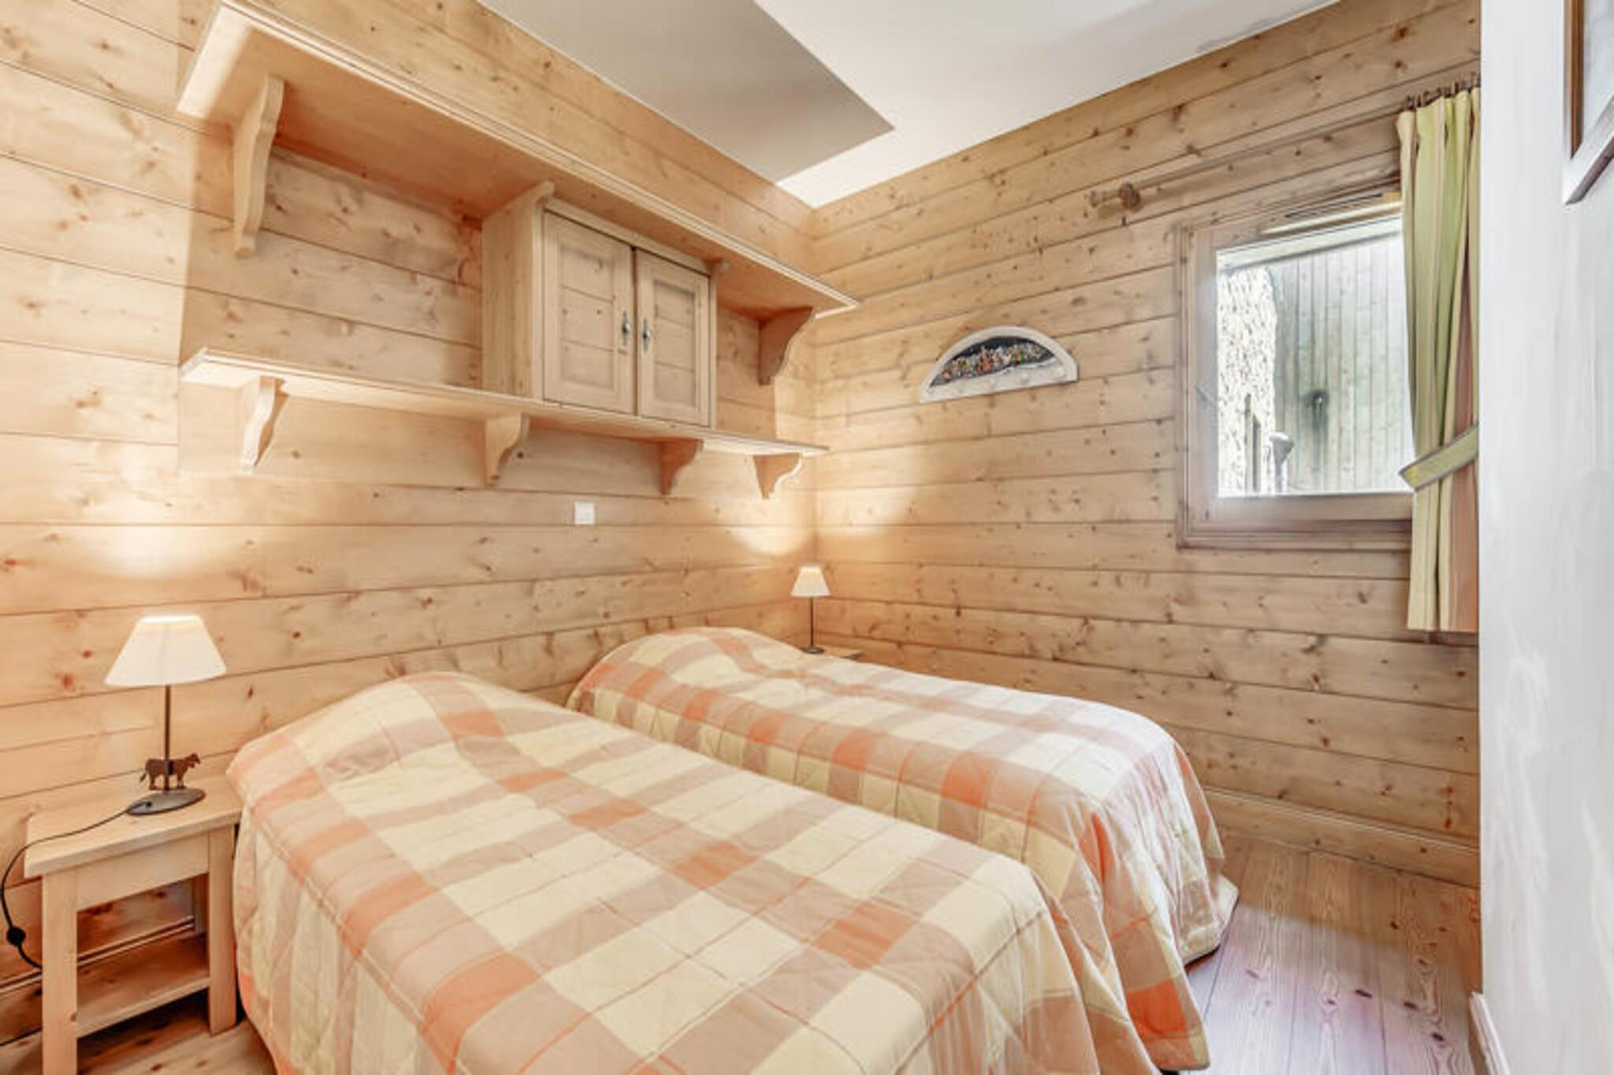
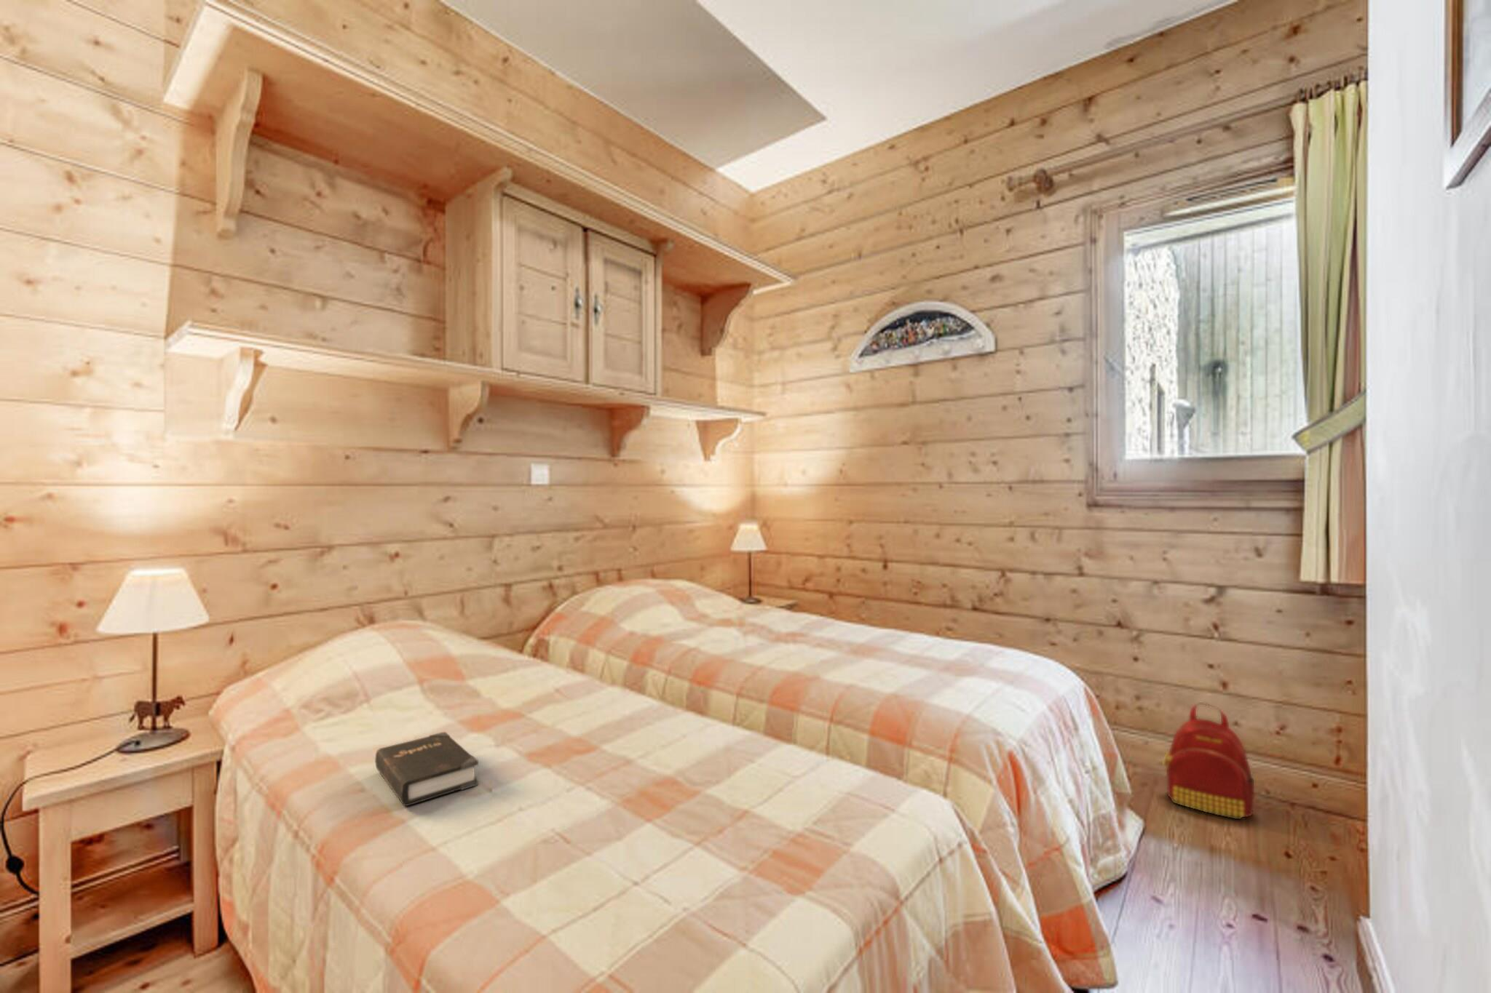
+ backpack [1162,703,1255,820]
+ hardback book [375,731,479,807]
